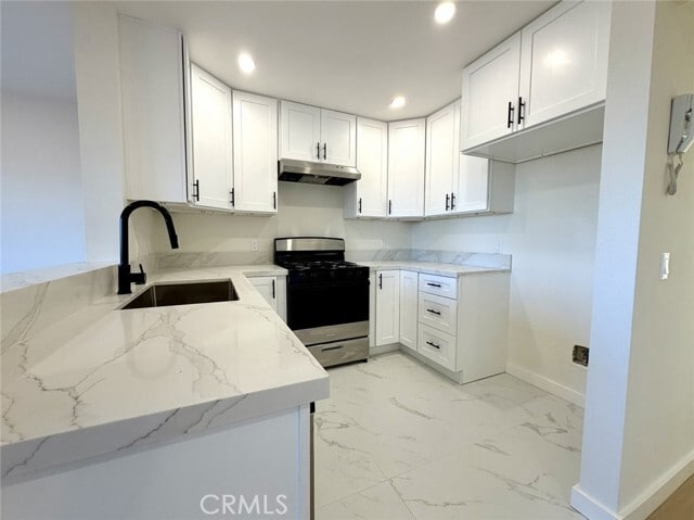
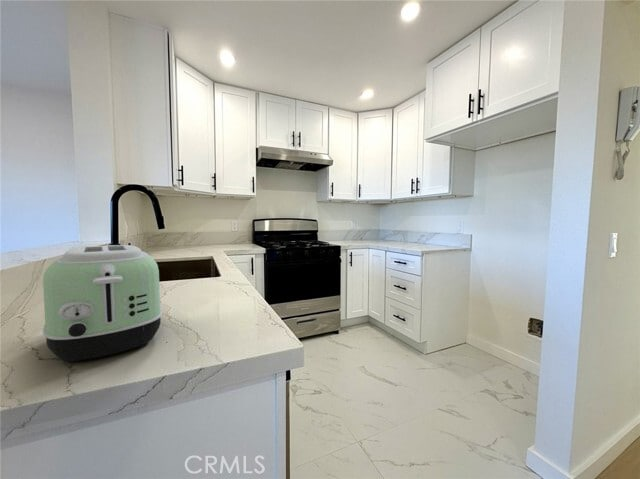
+ toaster [42,244,163,362]
